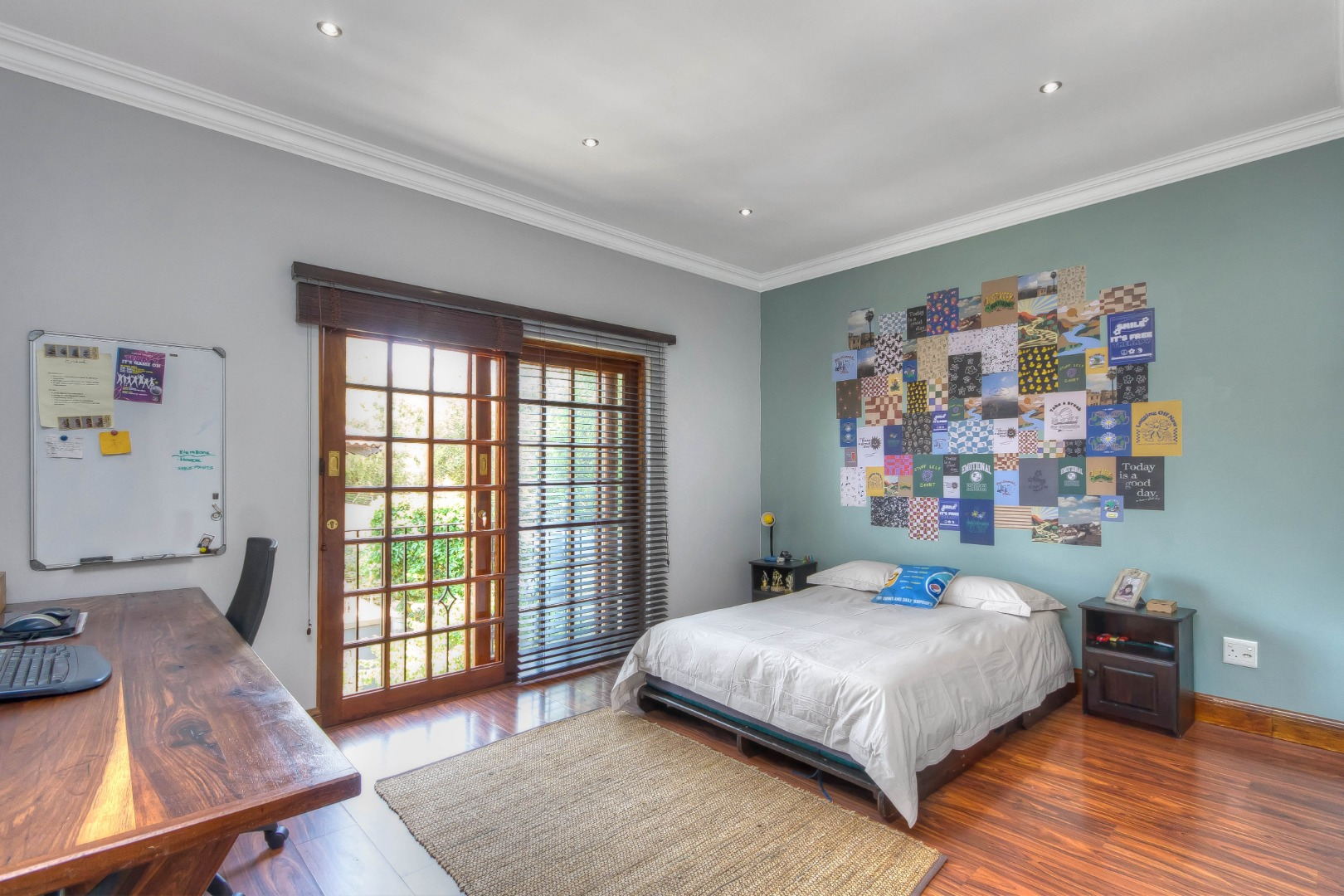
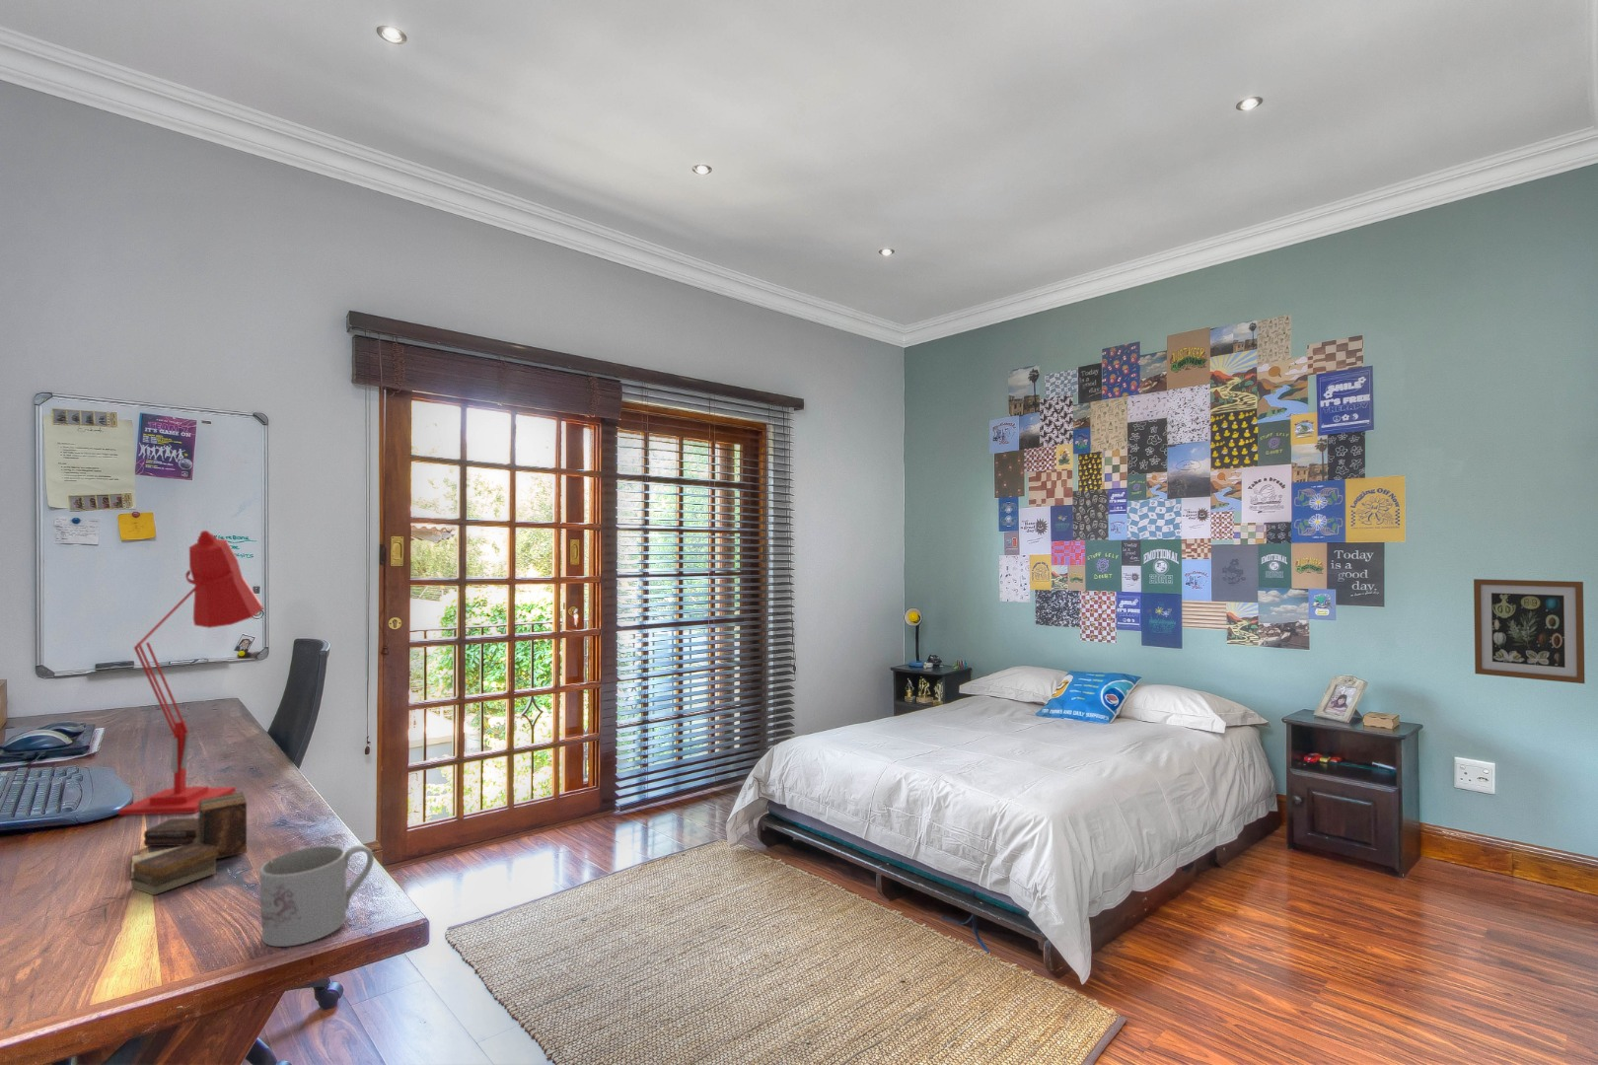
+ mug [258,844,375,947]
+ wall art [1473,578,1586,685]
+ book [130,792,247,896]
+ desk lamp [118,530,264,815]
